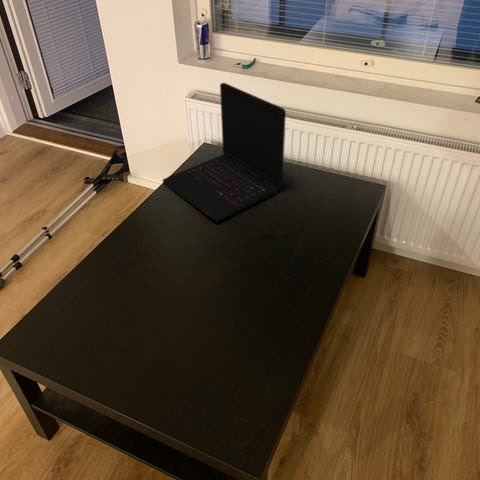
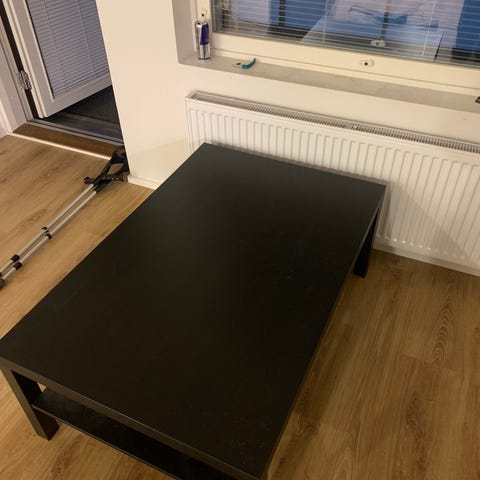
- laptop [162,82,287,223]
